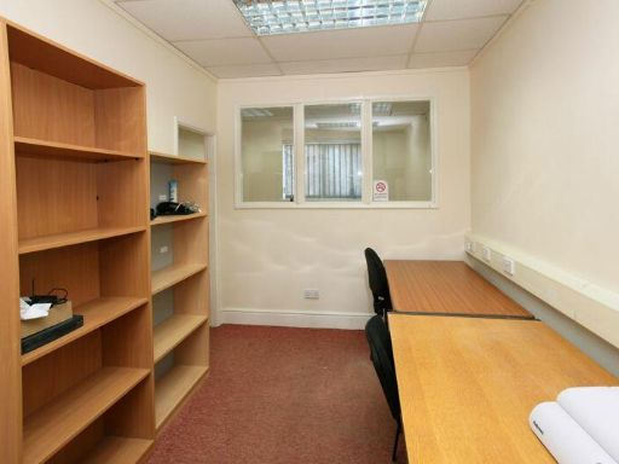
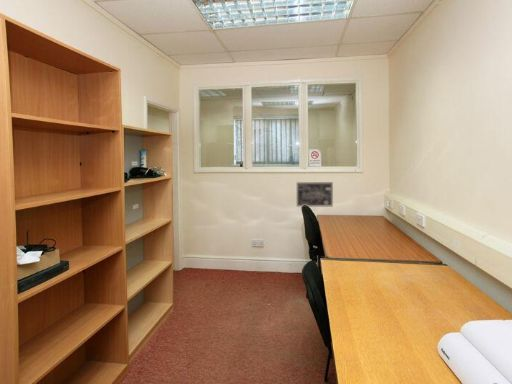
+ wall art [296,181,334,207]
